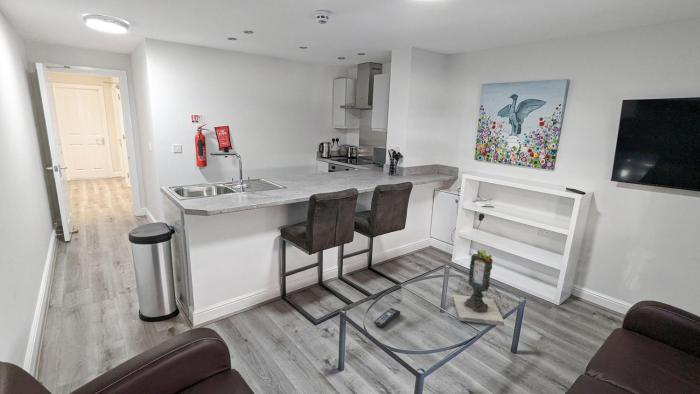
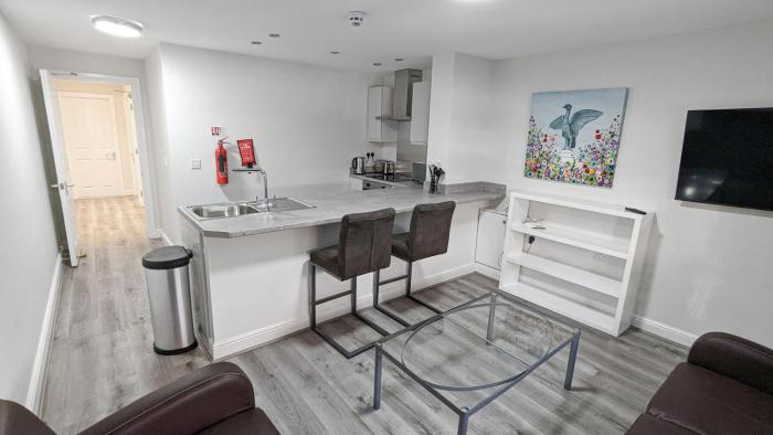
- remote control [373,307,401,328]
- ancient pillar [452,249,505,327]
